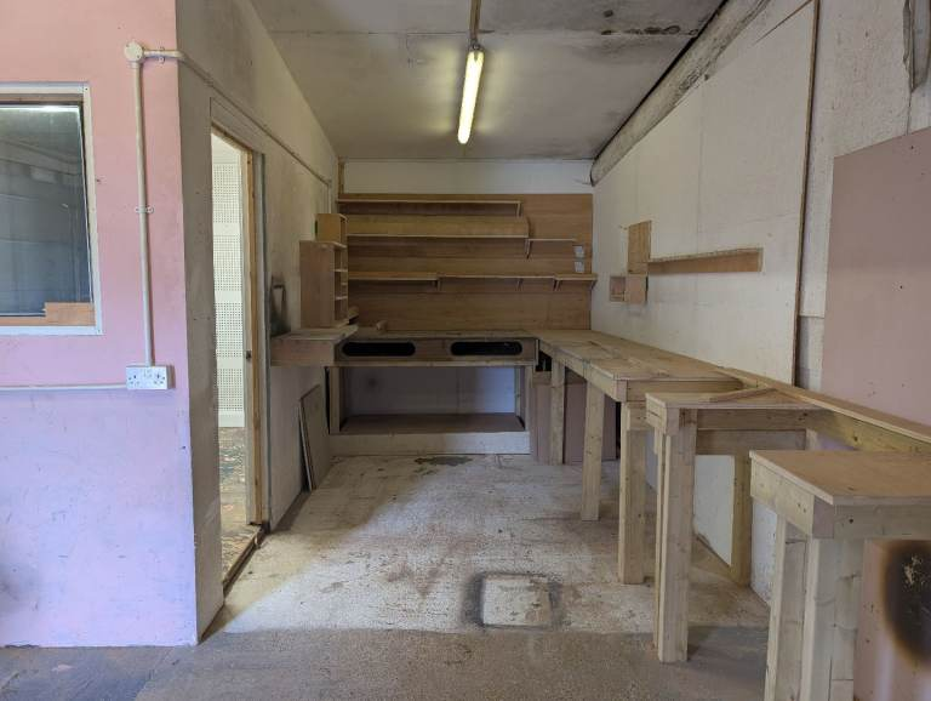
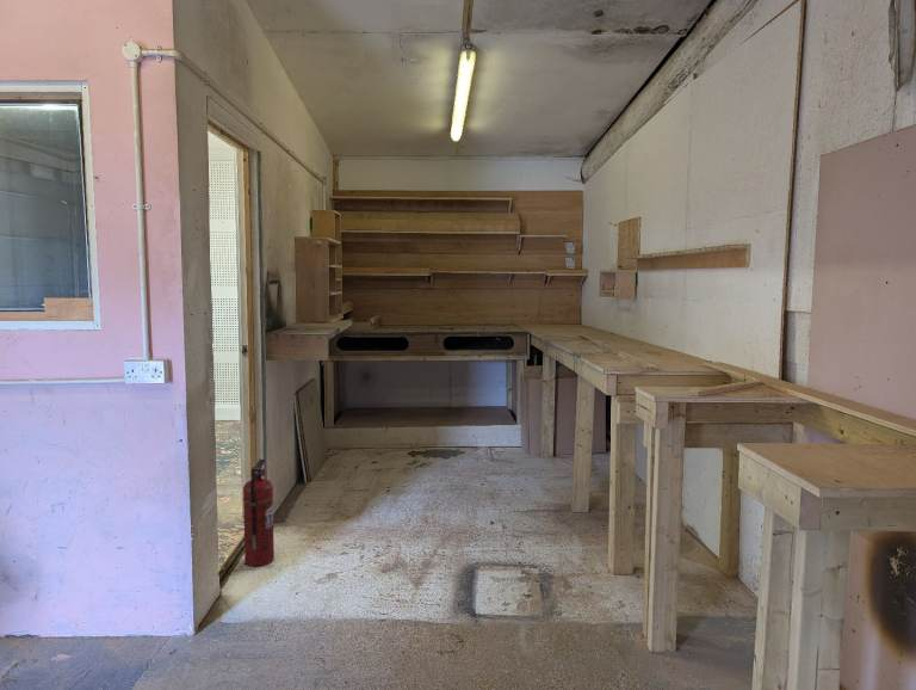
+ fire extinguisher [242,458,276,567]
